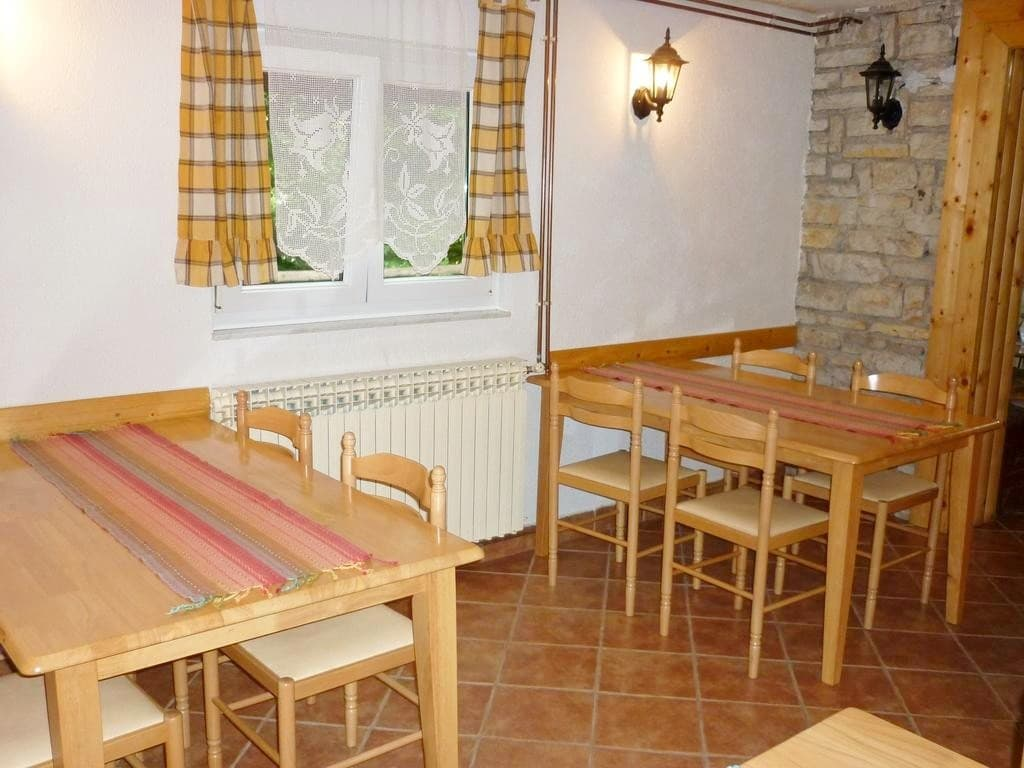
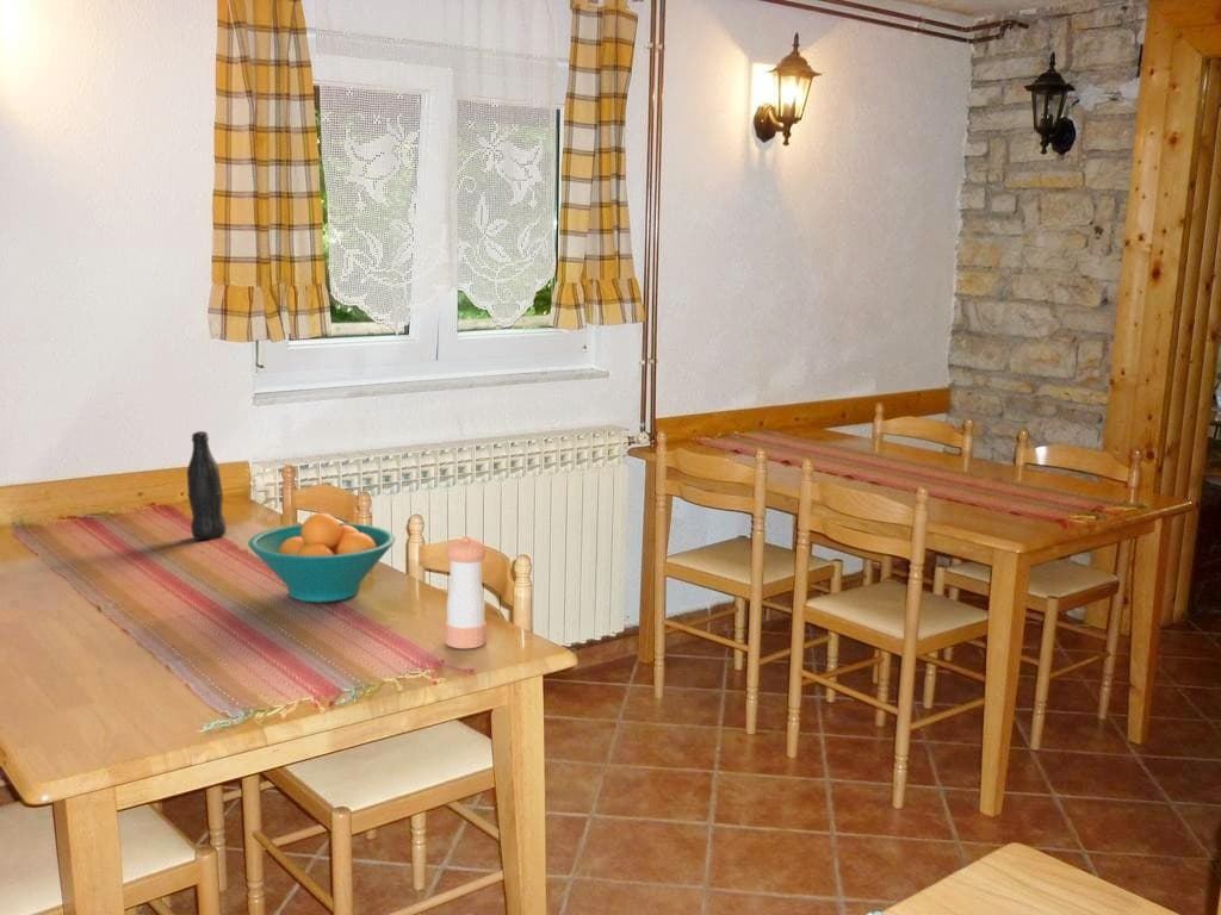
+ fruit bowl [247,512,397,604]
+ bottle [186,430,228,541]
+ pepper shaker [444,535,488,649]
